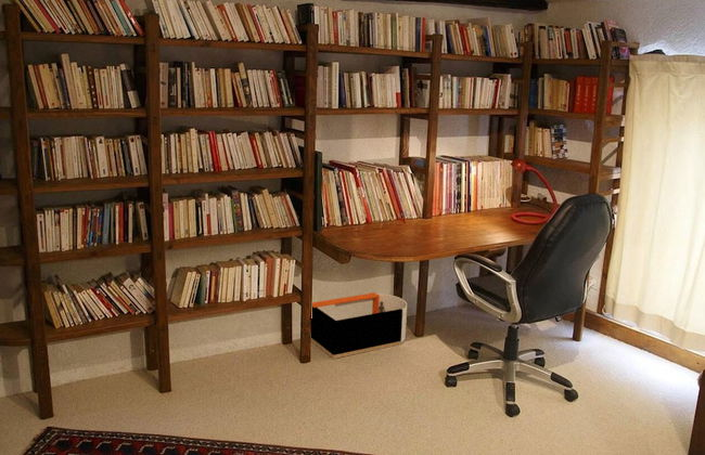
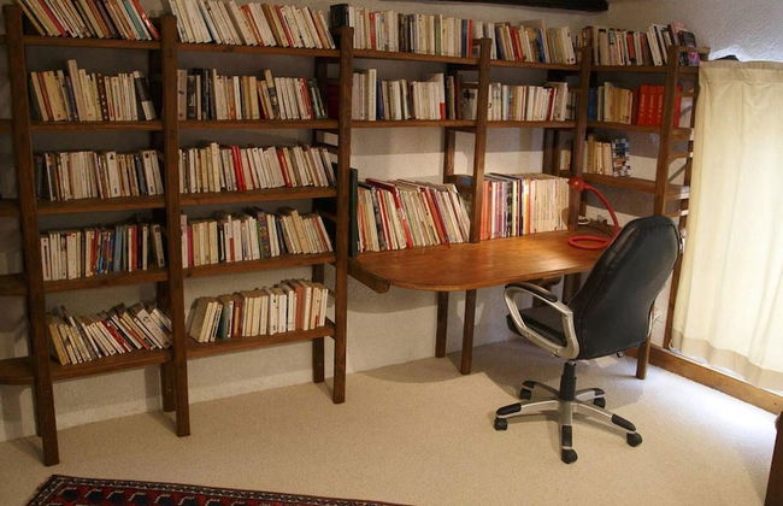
- storage bin [310,291,408,360]
